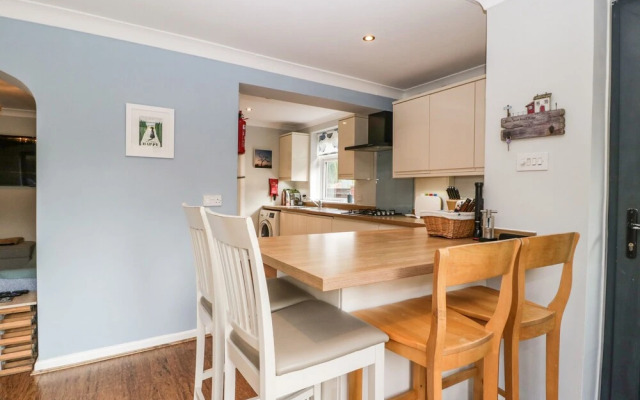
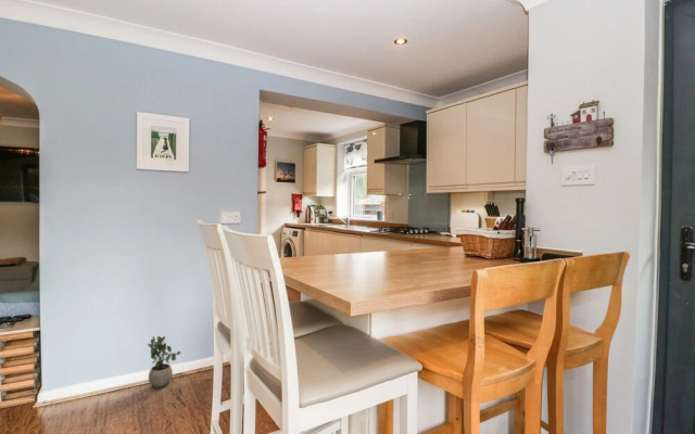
+ potted plant [147,335,182,390]
